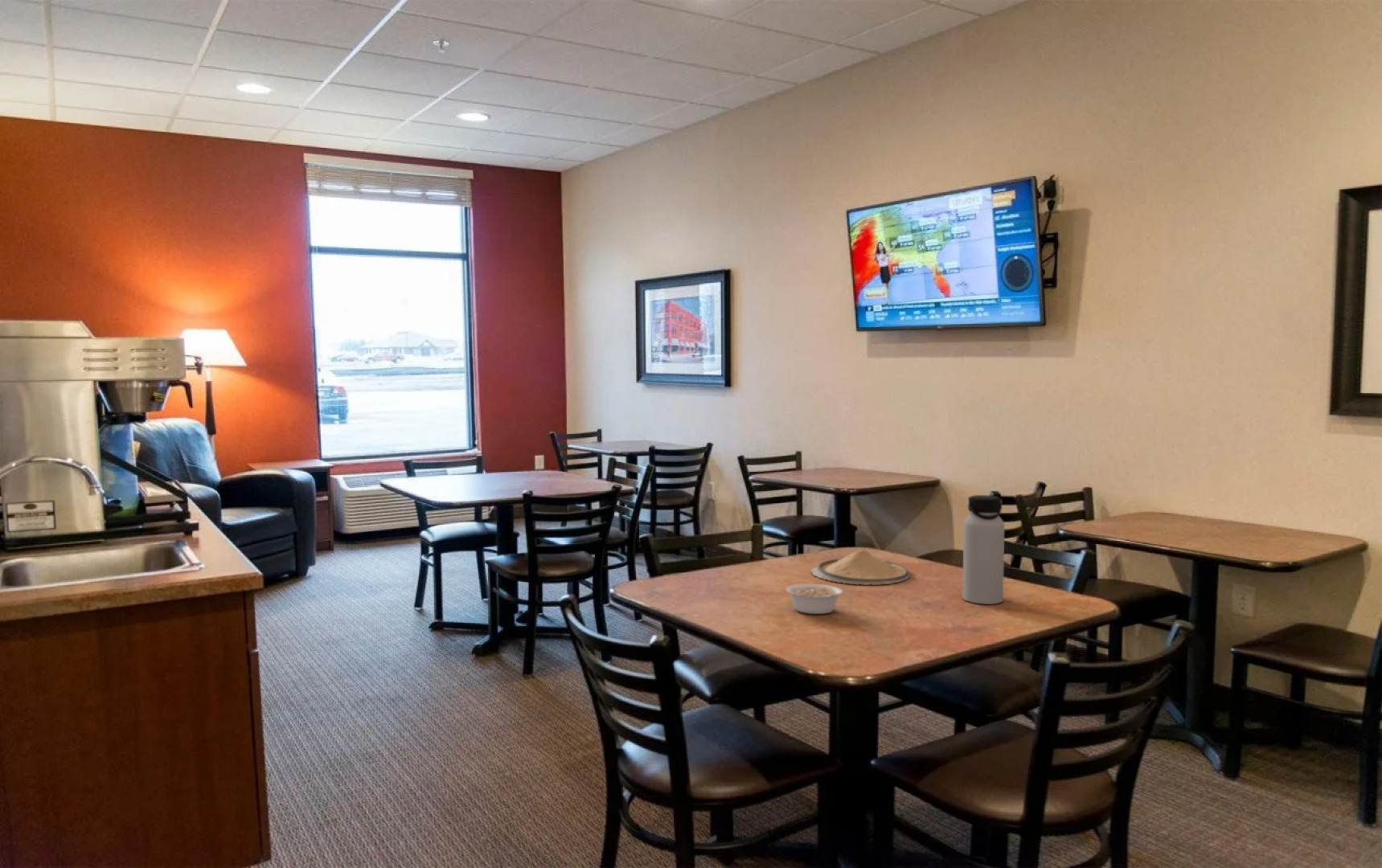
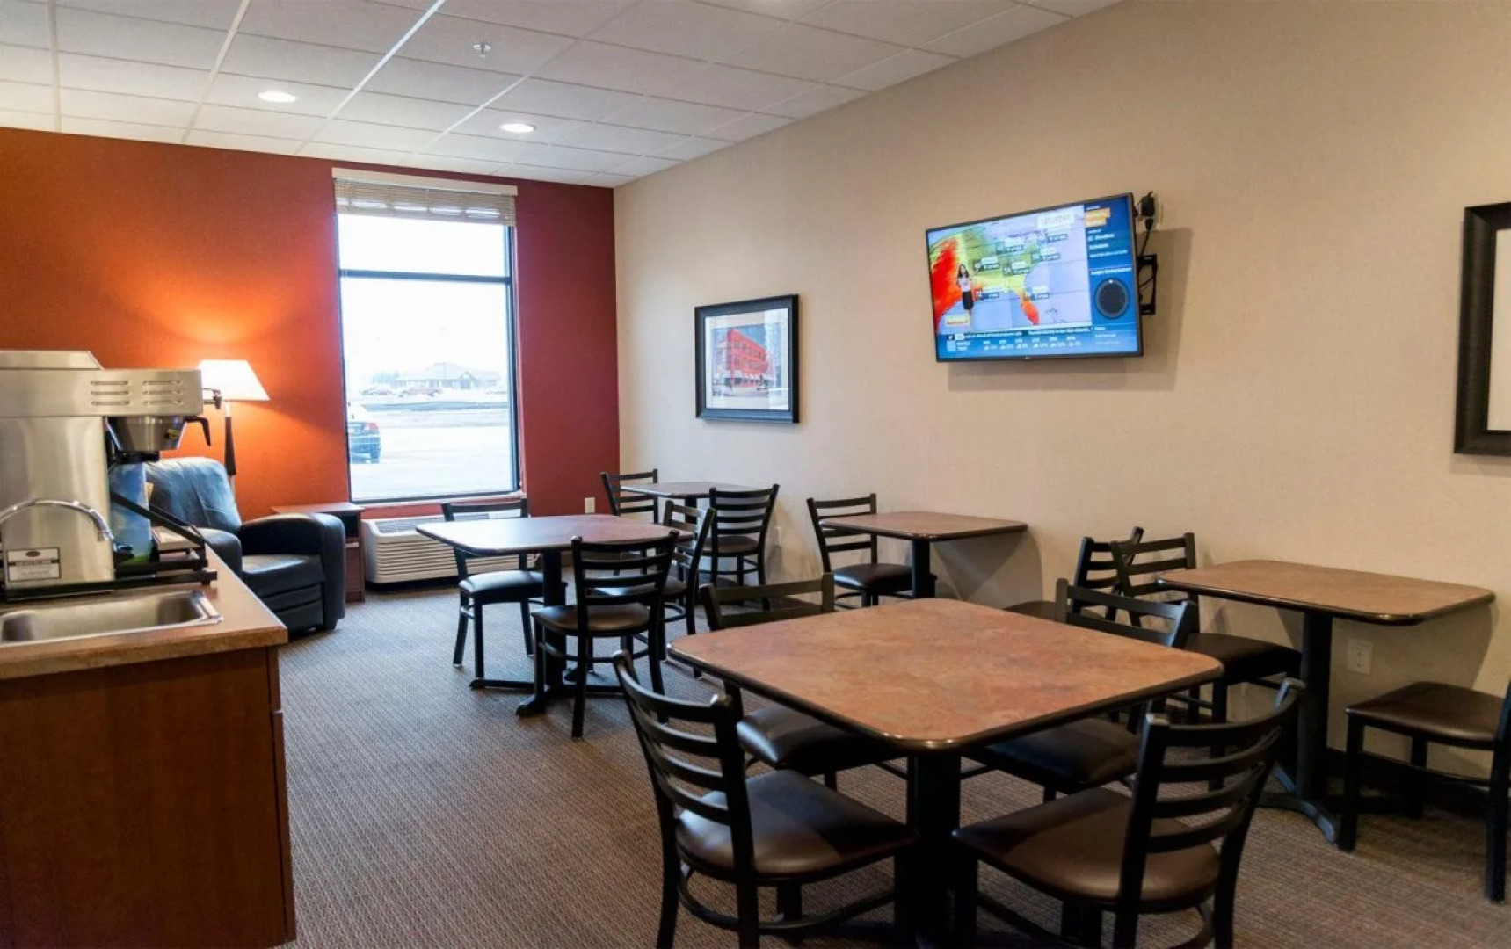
- plate [810,548,911,586]
- water bottle [962,494,1005,605]
- legume [785,583,844,615]
